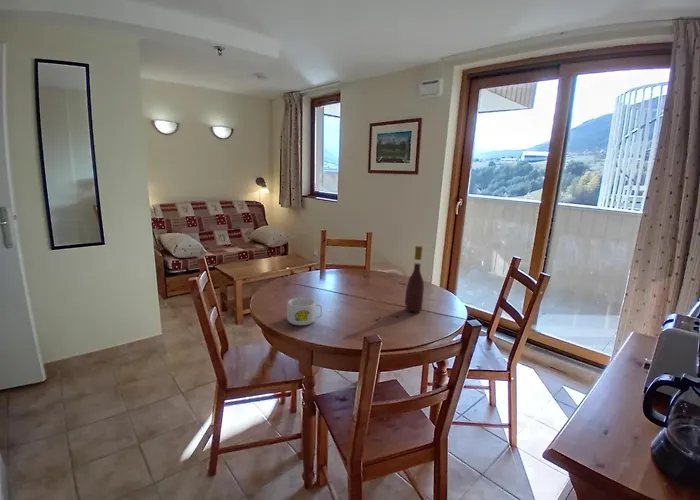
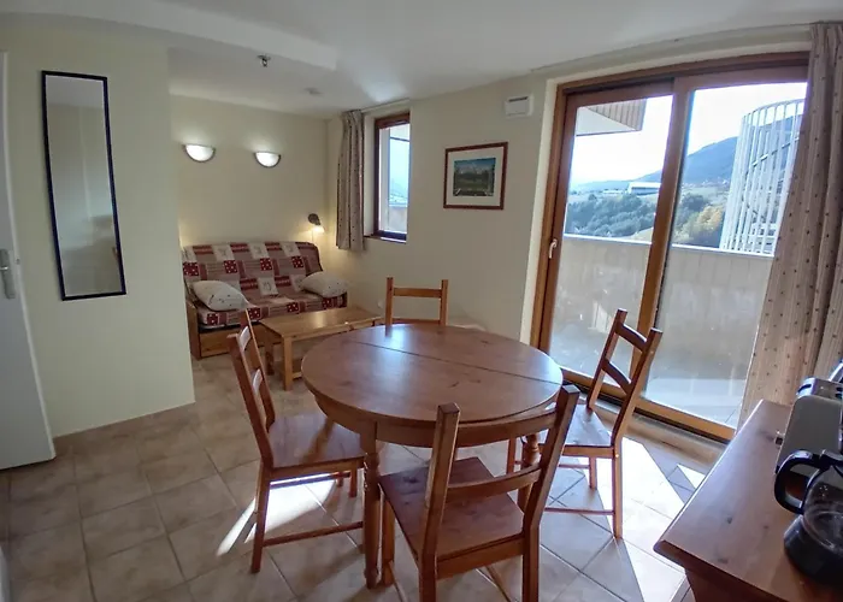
- wine bottle [404,245,425,312]
- mug [286,297,323,326]
